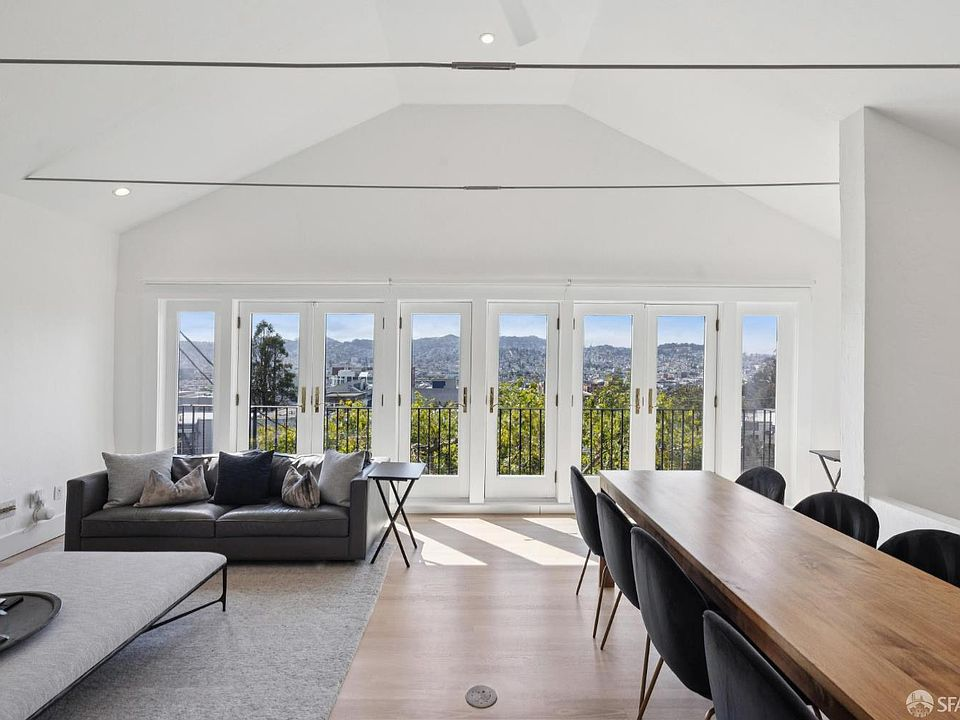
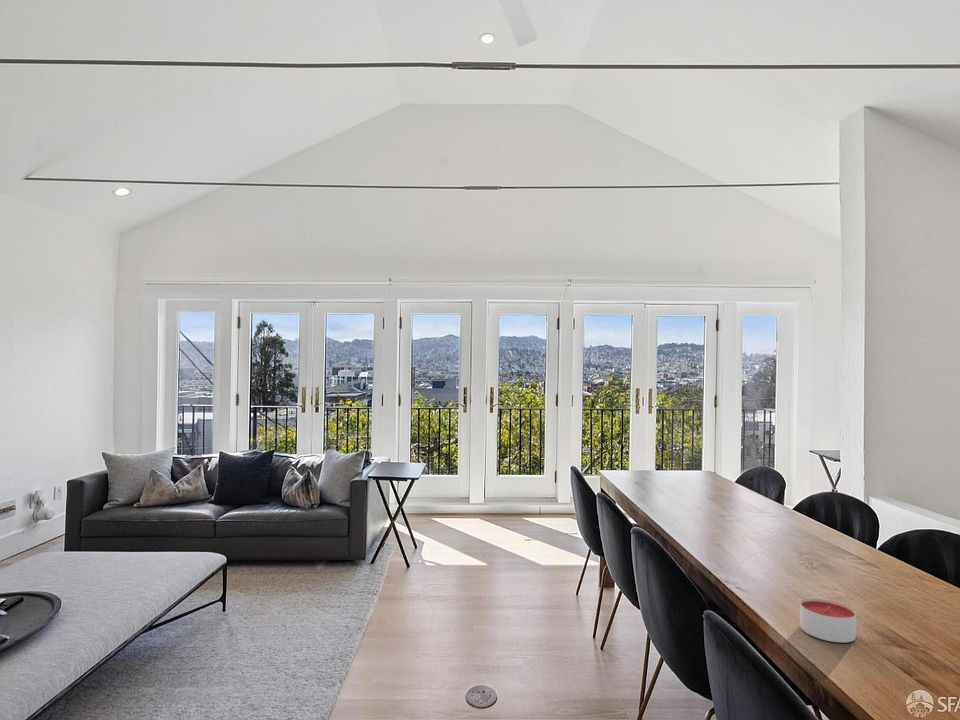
+ candle [799,598,857,644]
